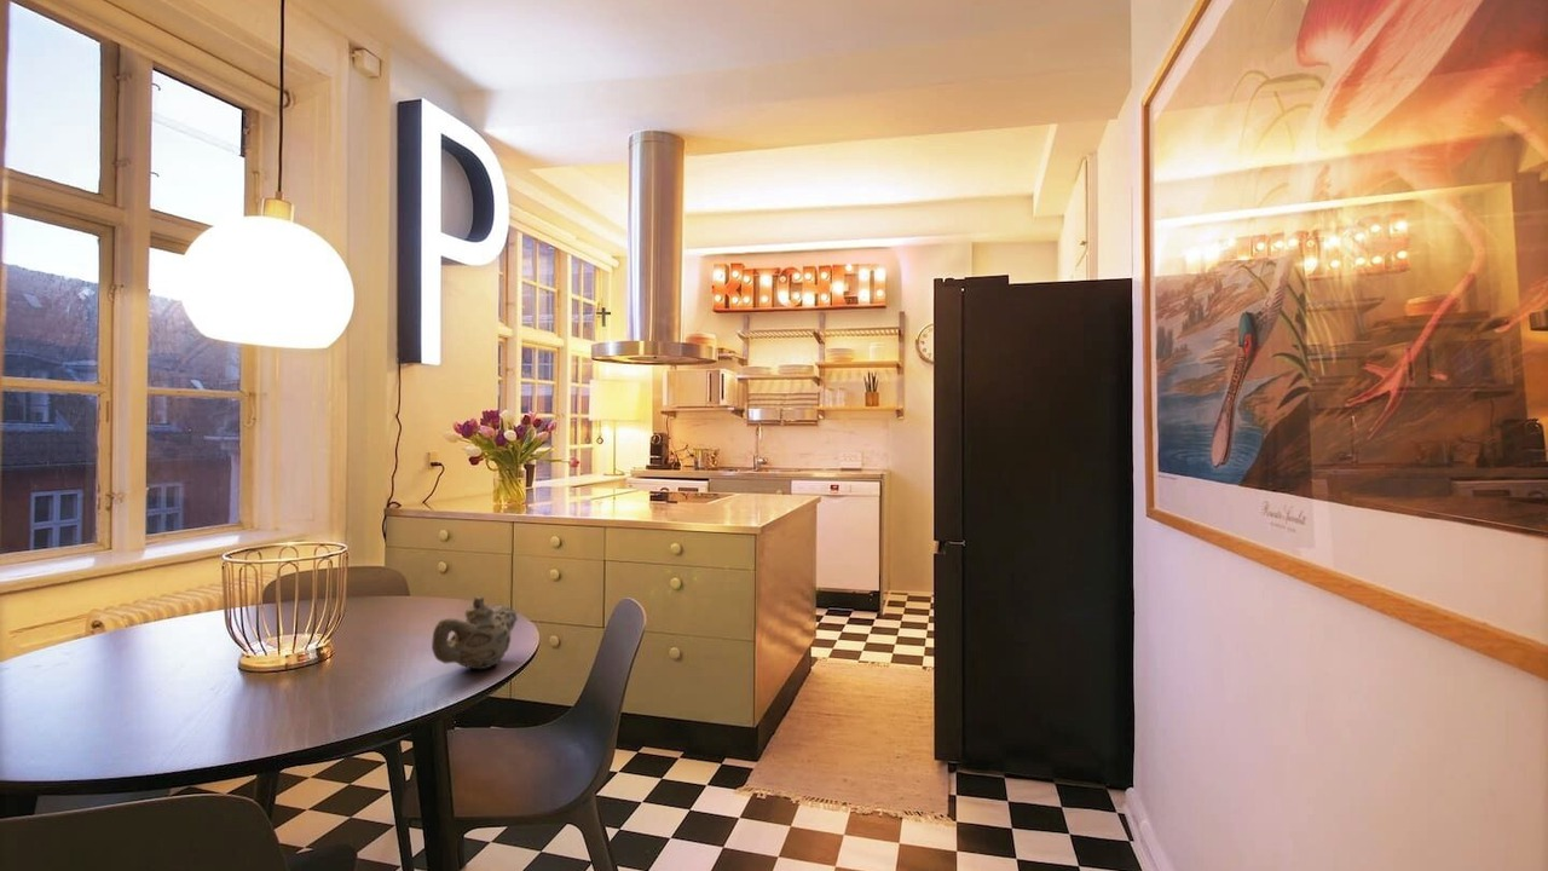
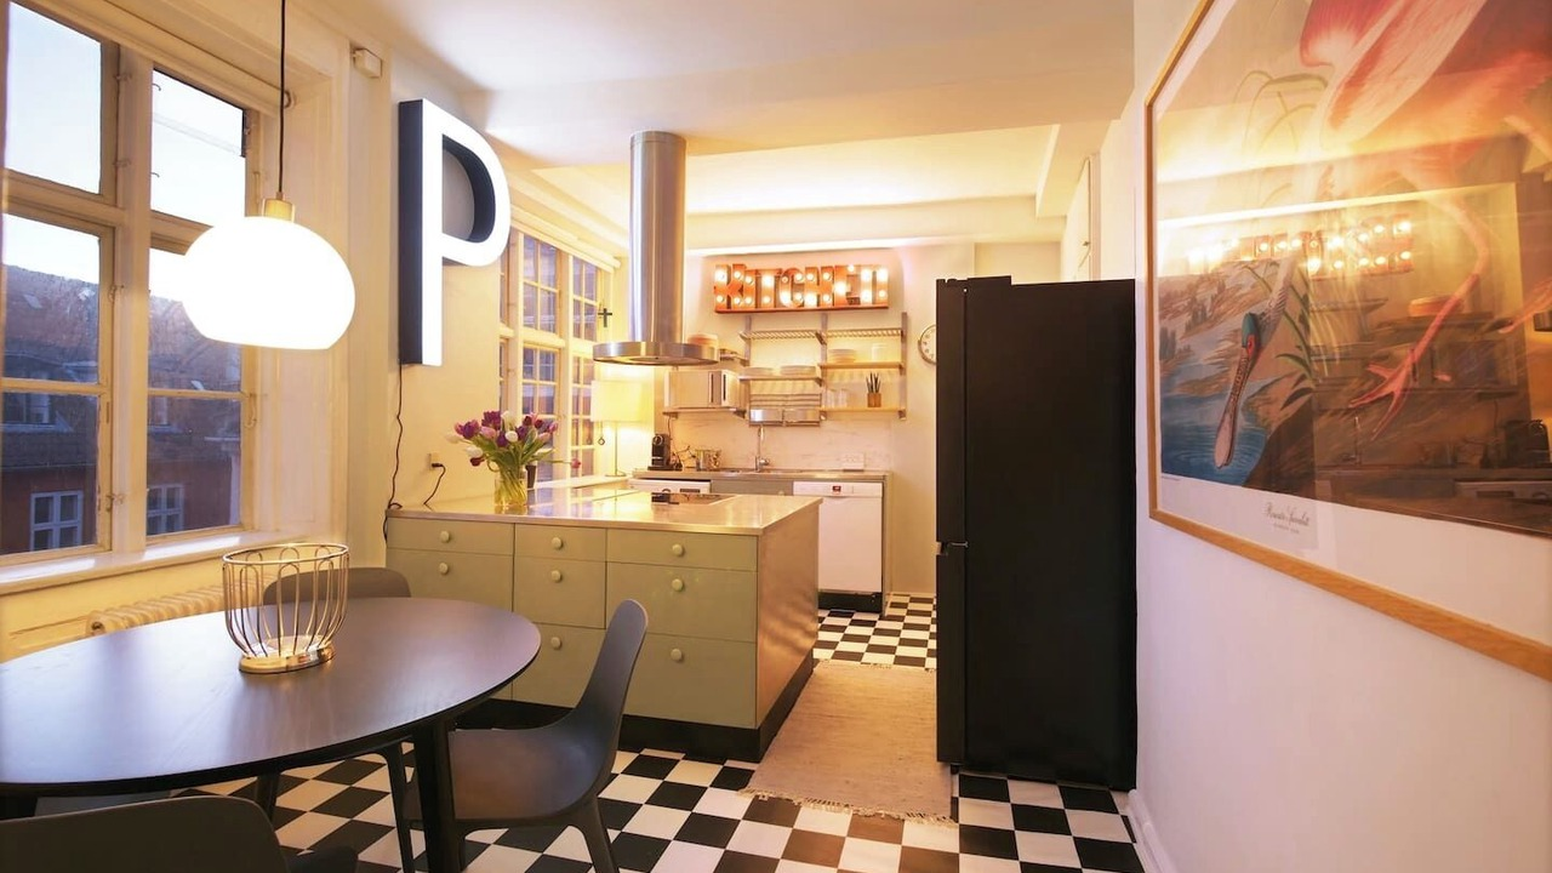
- teapot [431,595,519,670]
